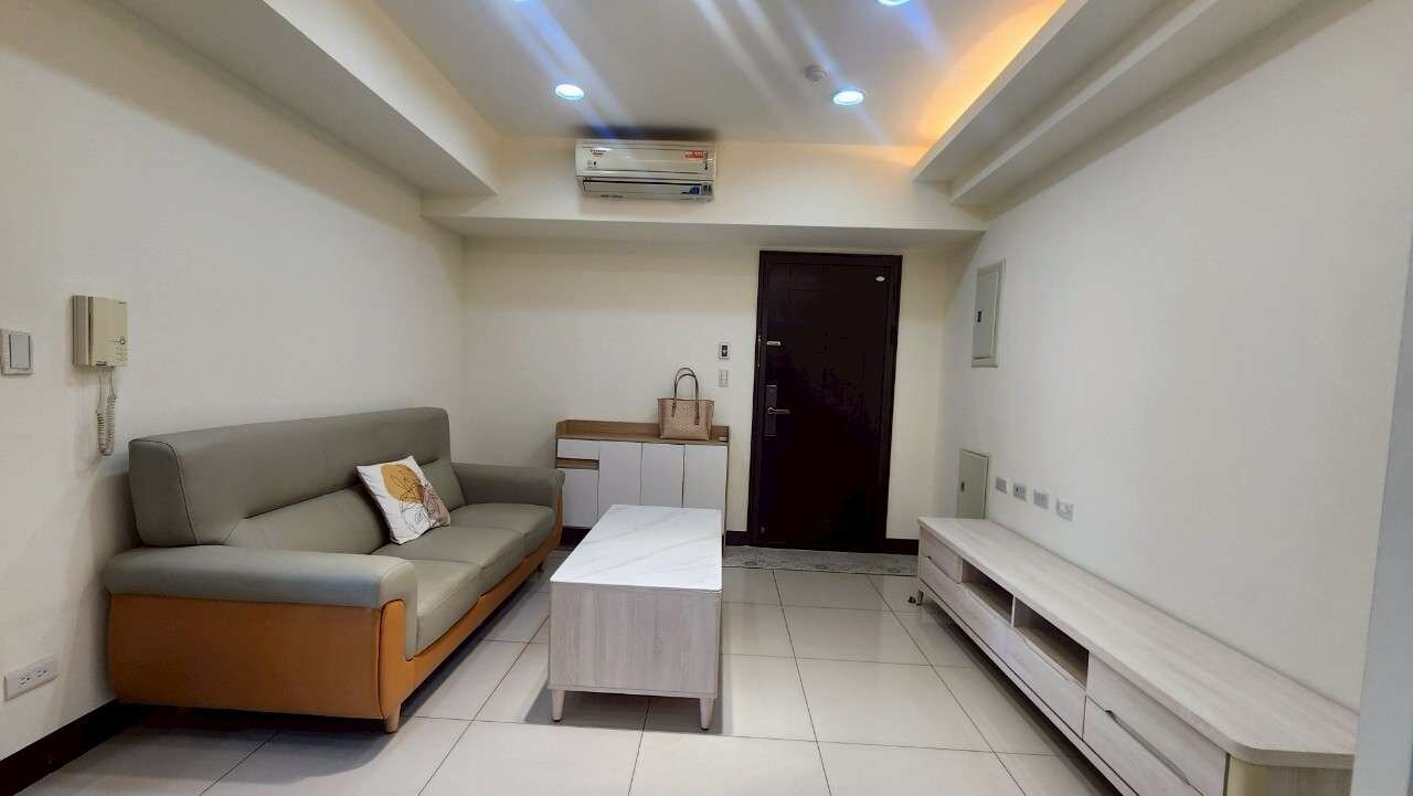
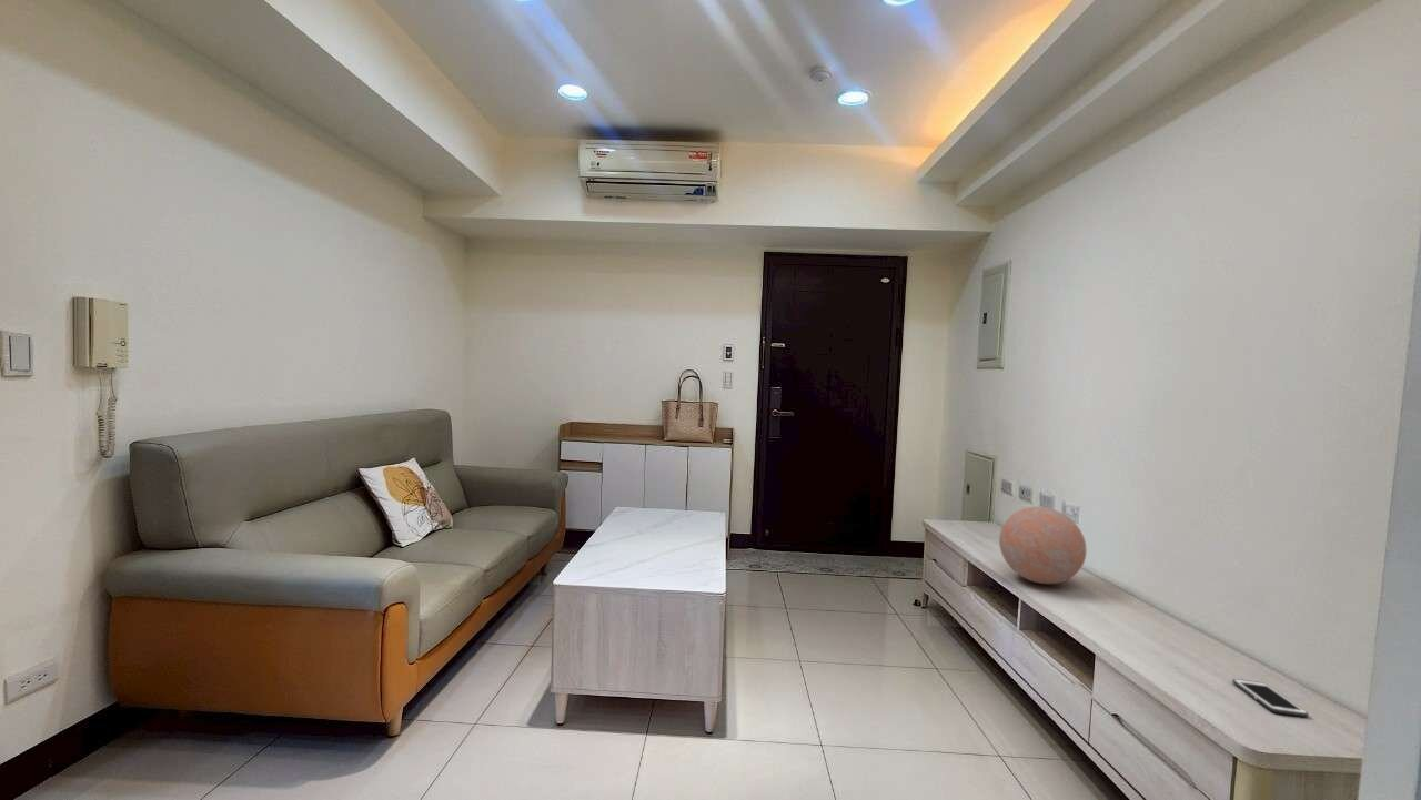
+ decorative orb [998,506,1087,585]
+ cell phone [1231,678,1310,718]
